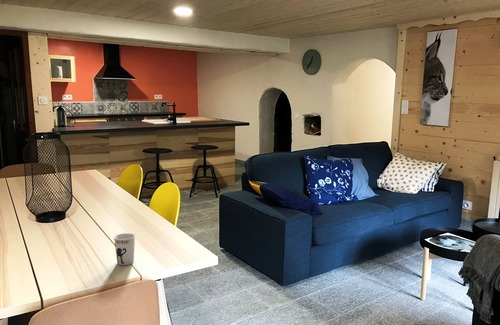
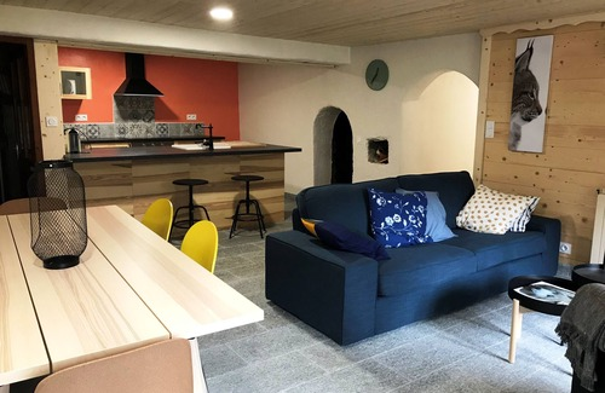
- cup [113,232,136,266]
